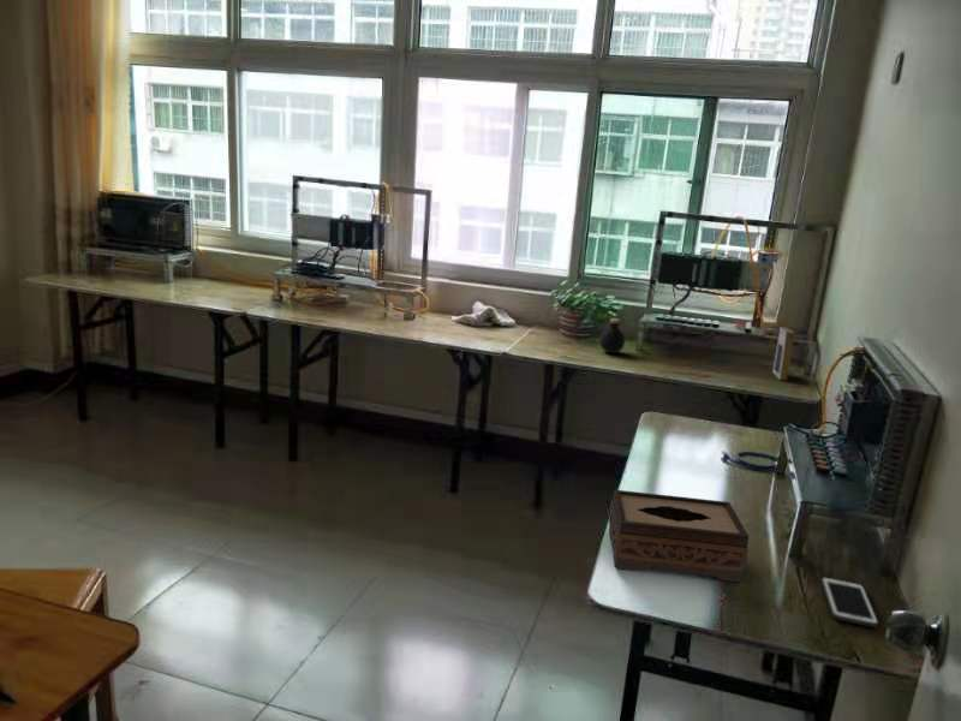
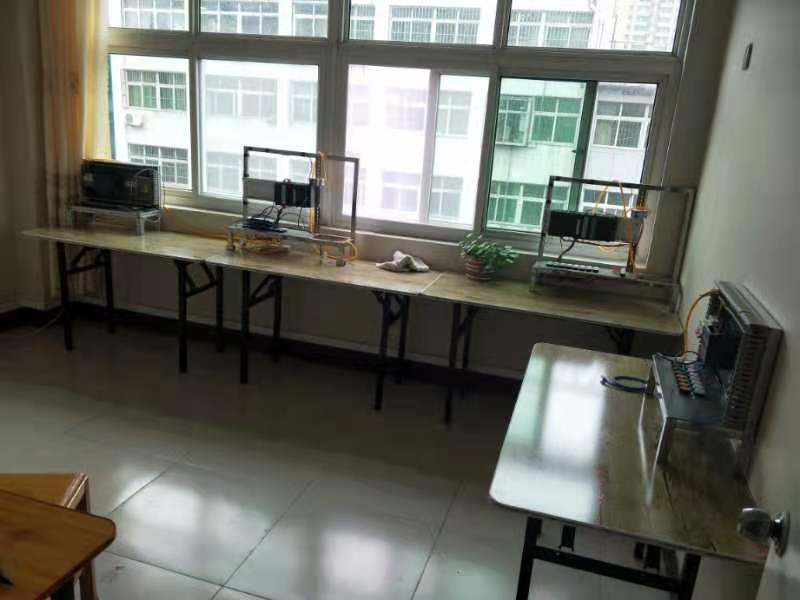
- book [771,326,796,381]
- tissue box [608,489,750,583]
- bottle [598,317,626,354]
- cell phone [820,576,879,628]
